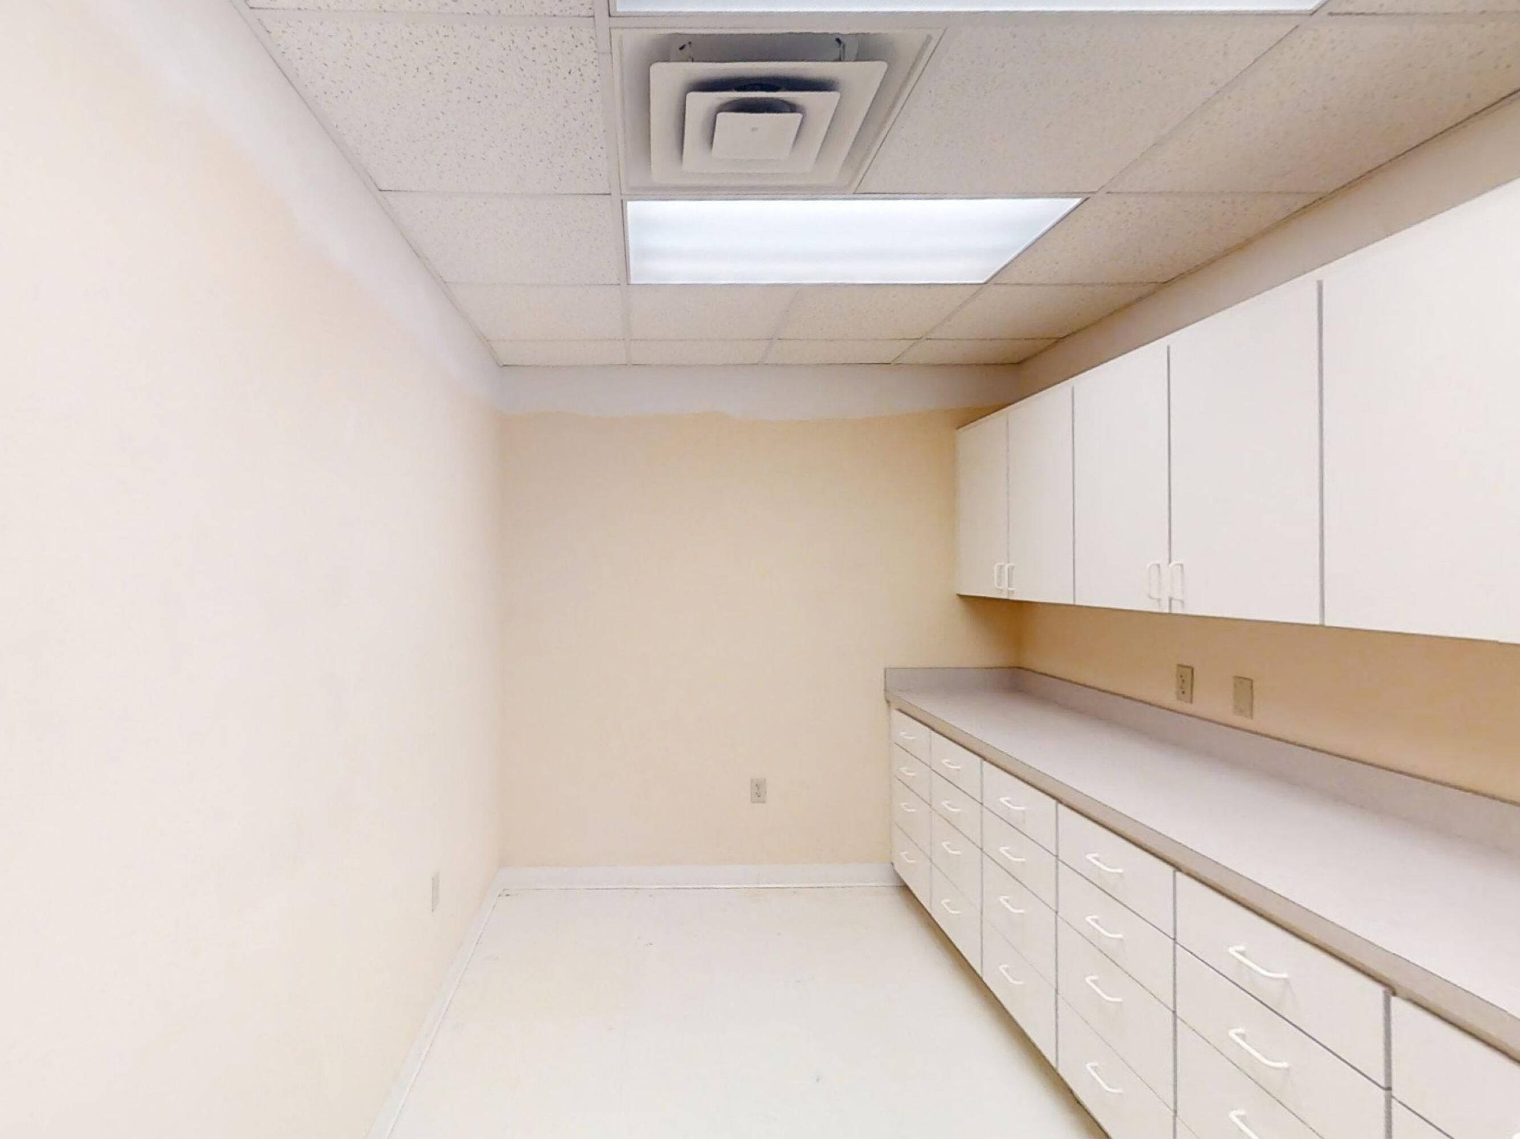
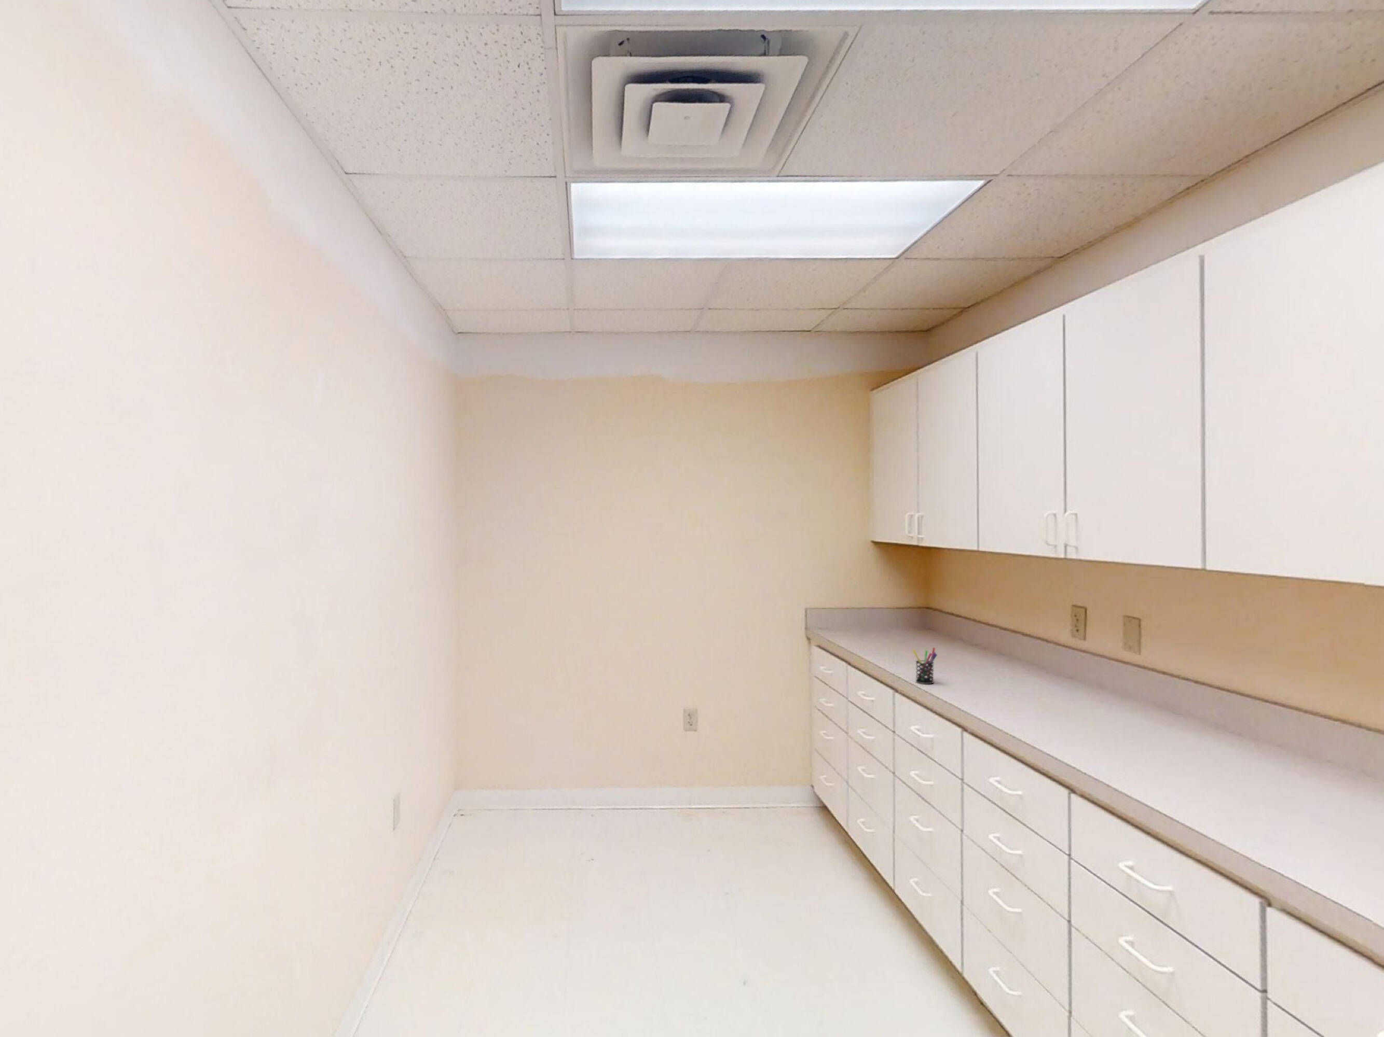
+ pen holder [912,647,937,684]
